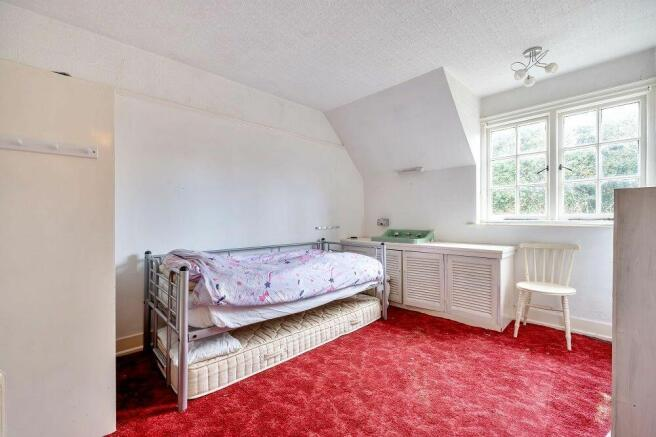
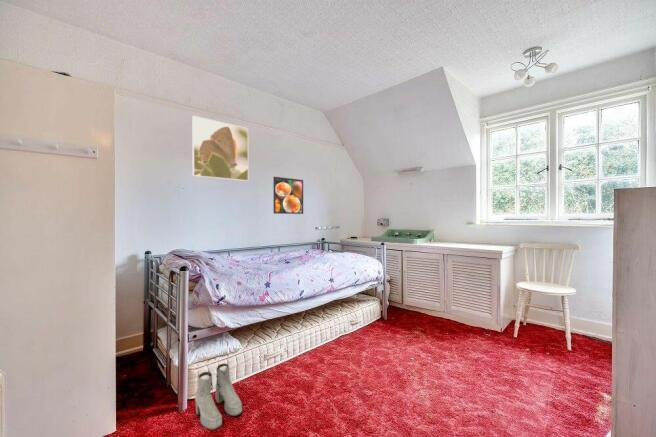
+ boots [194,363,243,431]
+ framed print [191,115,249,182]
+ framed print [272,176,304,215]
